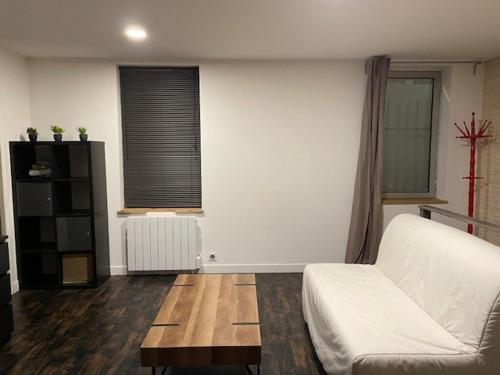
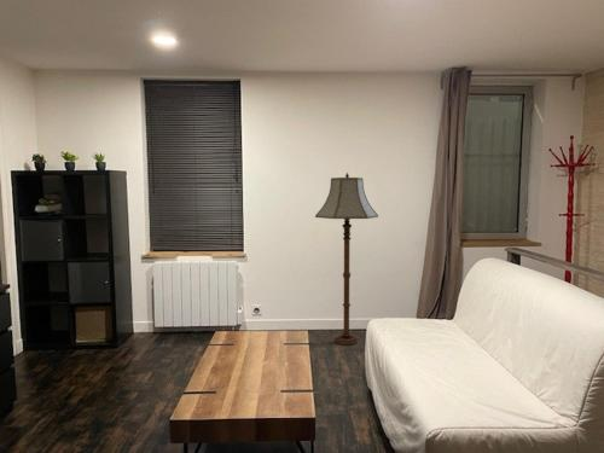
+ floor lamp [314,172,379,345]
